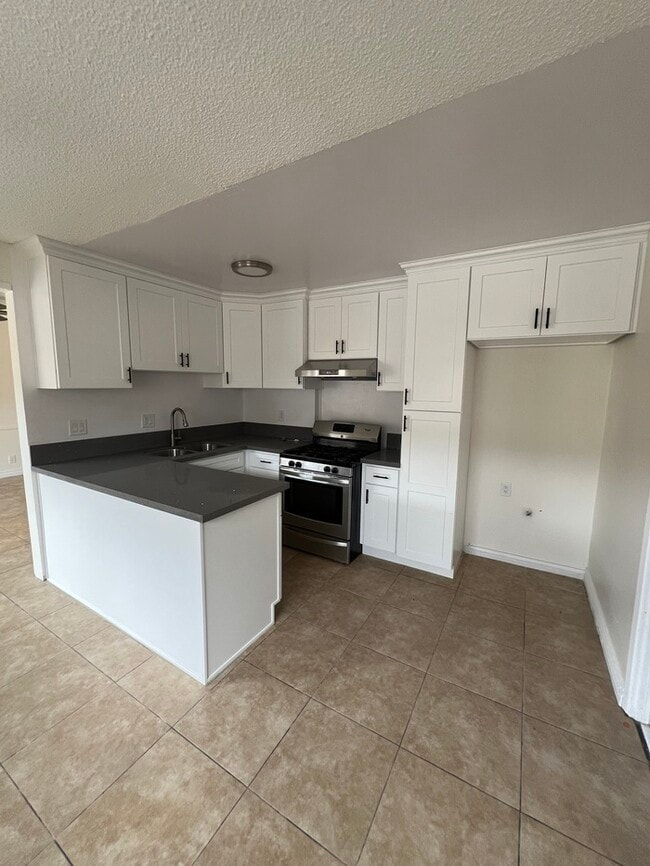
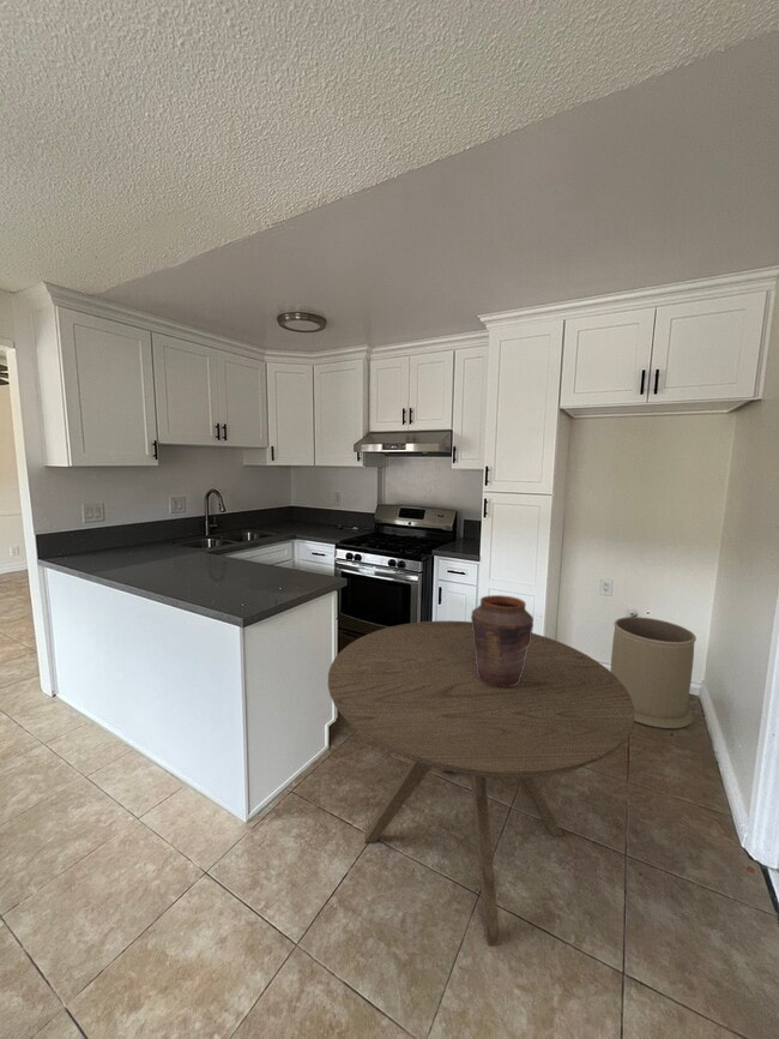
+ dining table [327,620,635,947]
+ vase [470,594,535,686]
+ trash can [610,615,698,729]
